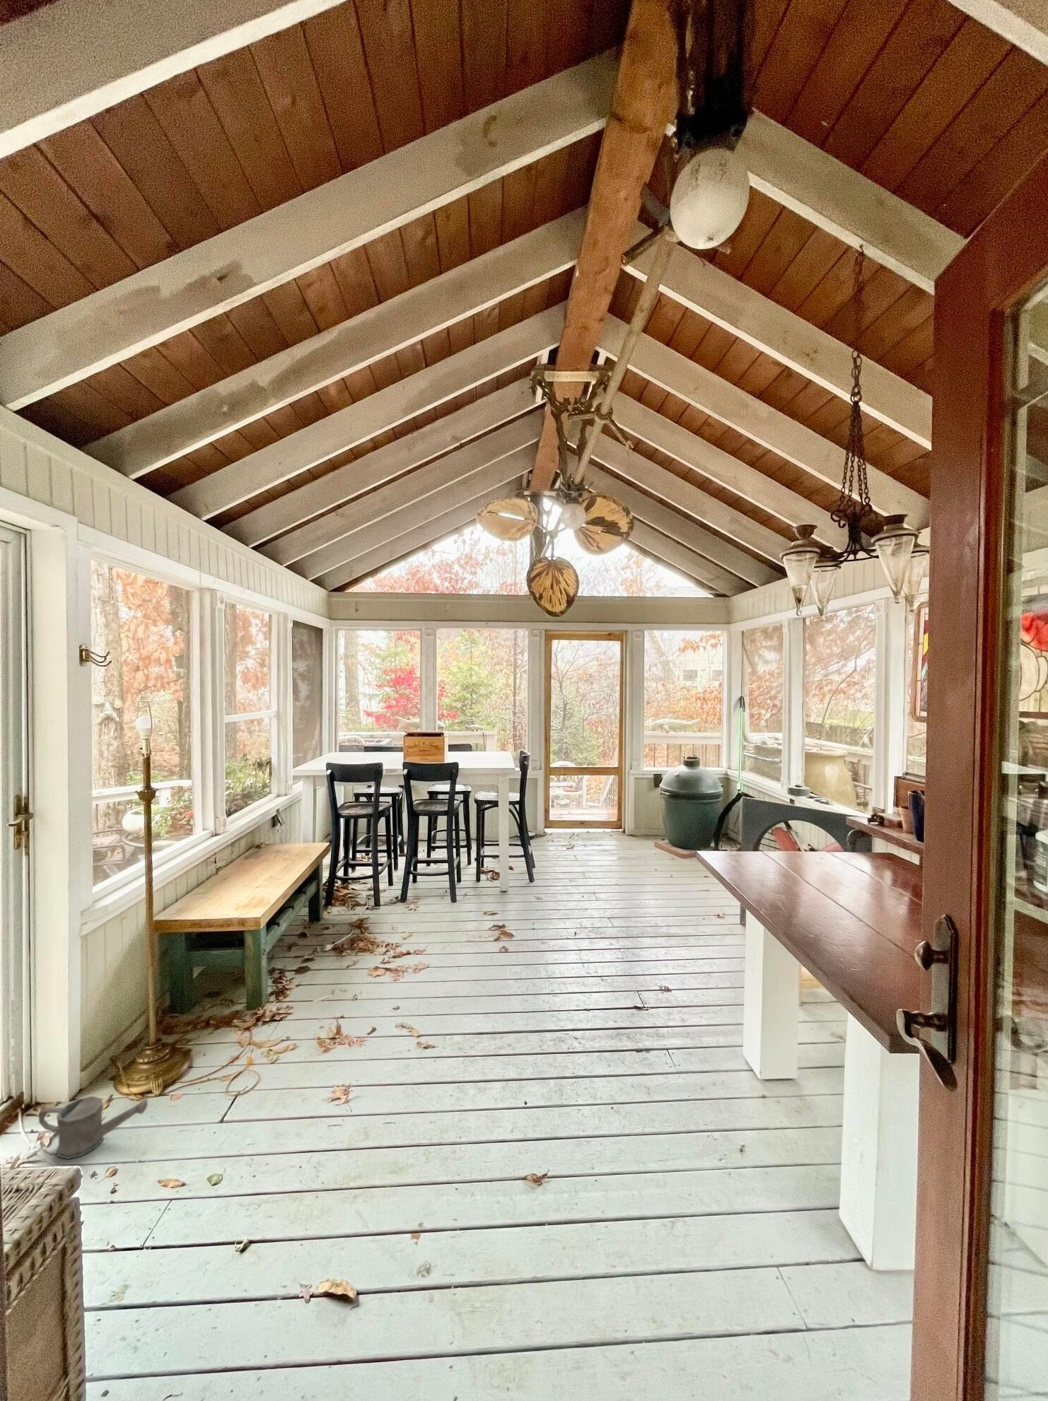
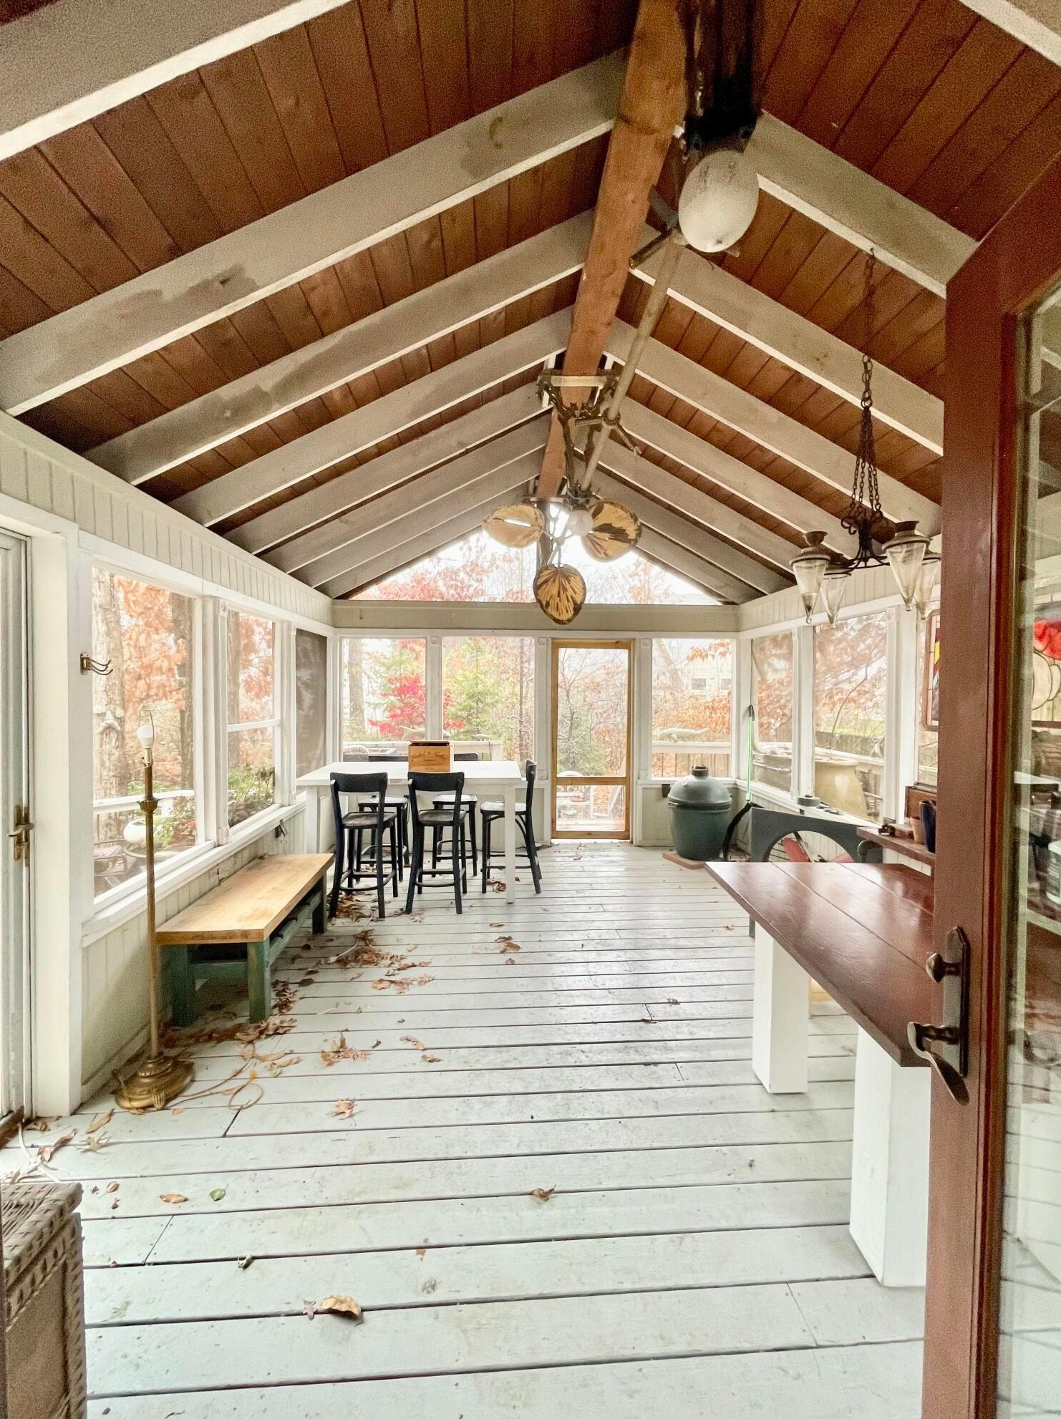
- watering can [39,1096,149,1160]
